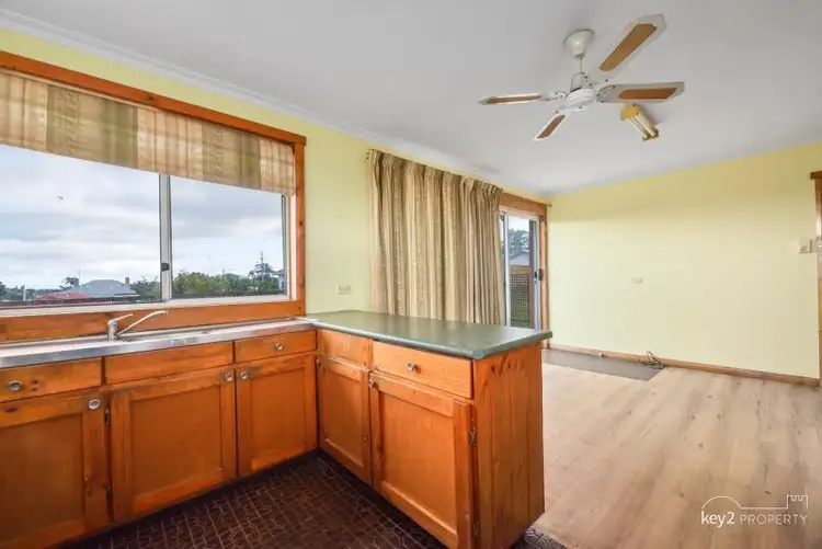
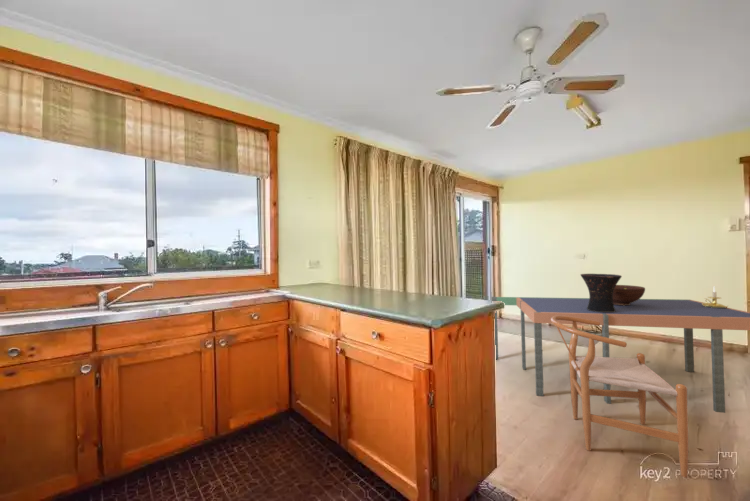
+ dining table [490,296,750,414]
+ candle holder [702,286,729,308]
+ vase [580,273,623,312]
+ fruit bowl [613,284,646,306]
+ chair [551,316,689,479]
